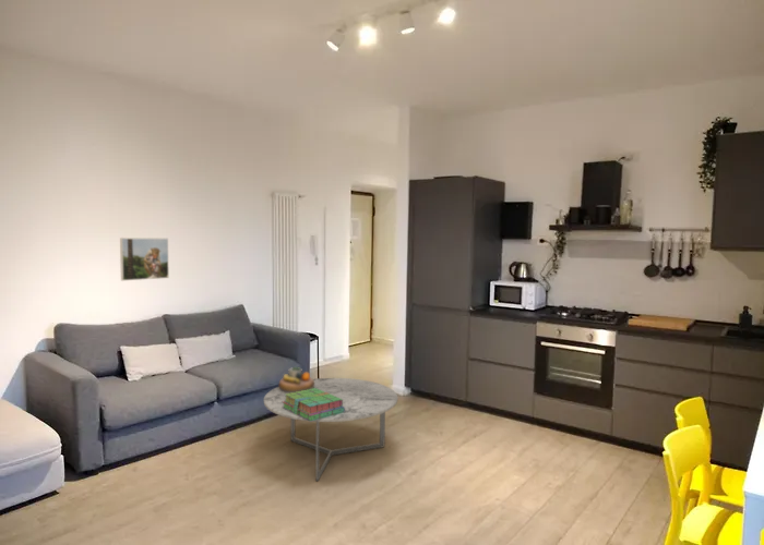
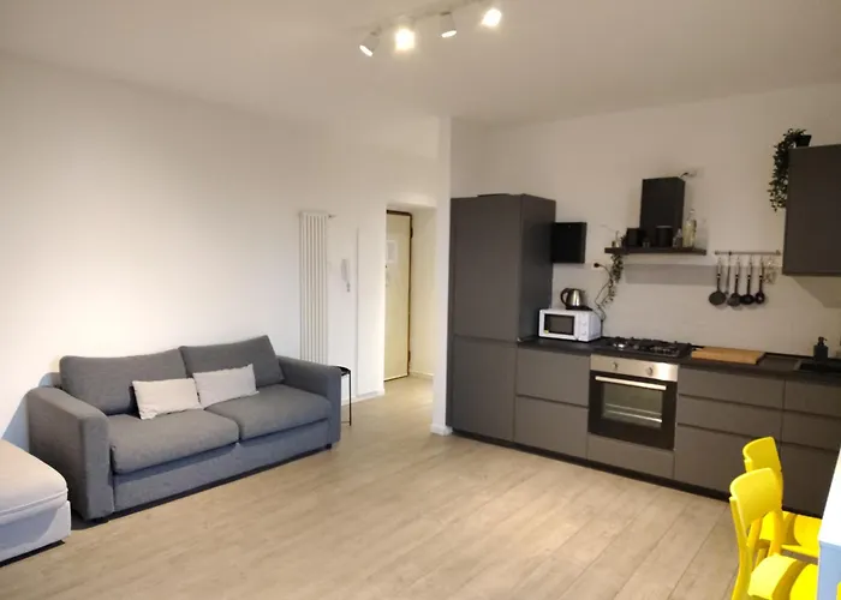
- coffee table [263,377,399,482]
- decorative bowl [278,365,314,392]
- stack of books [283,388,345,423]
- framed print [119,237,170,282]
